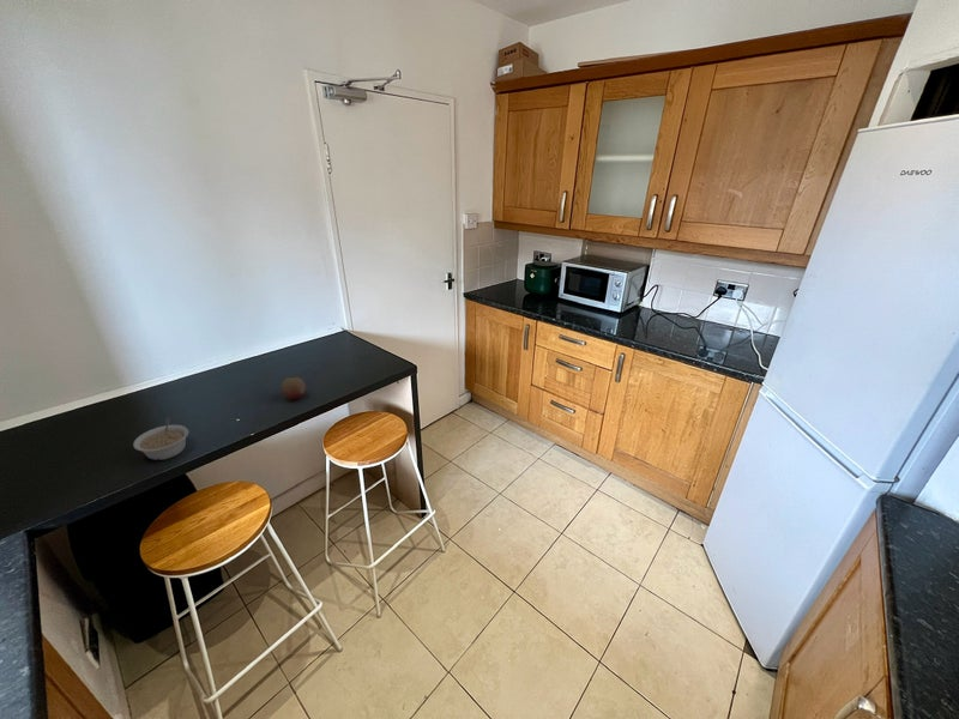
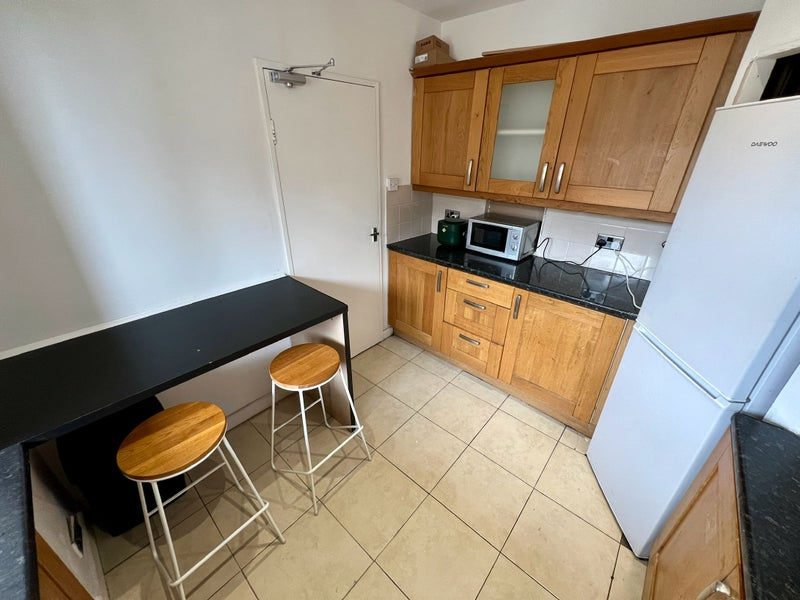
- legume [132,417,191,461]
- fruit [279,376,307,400]
